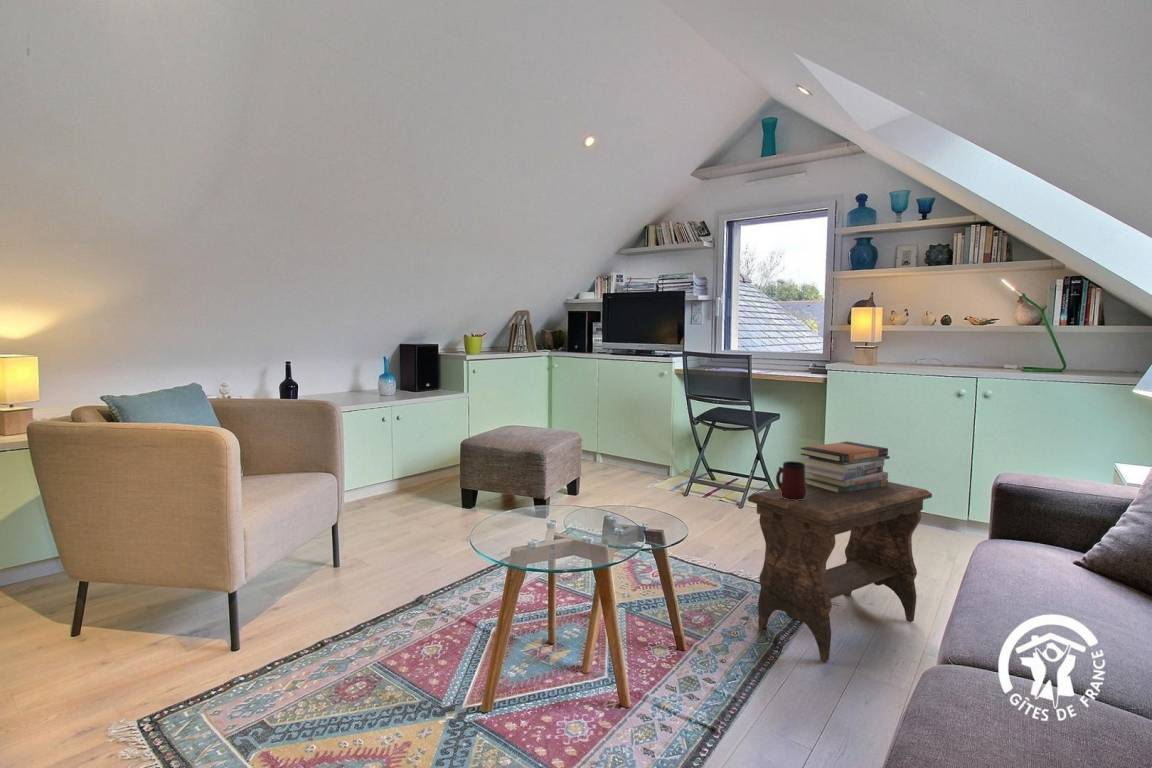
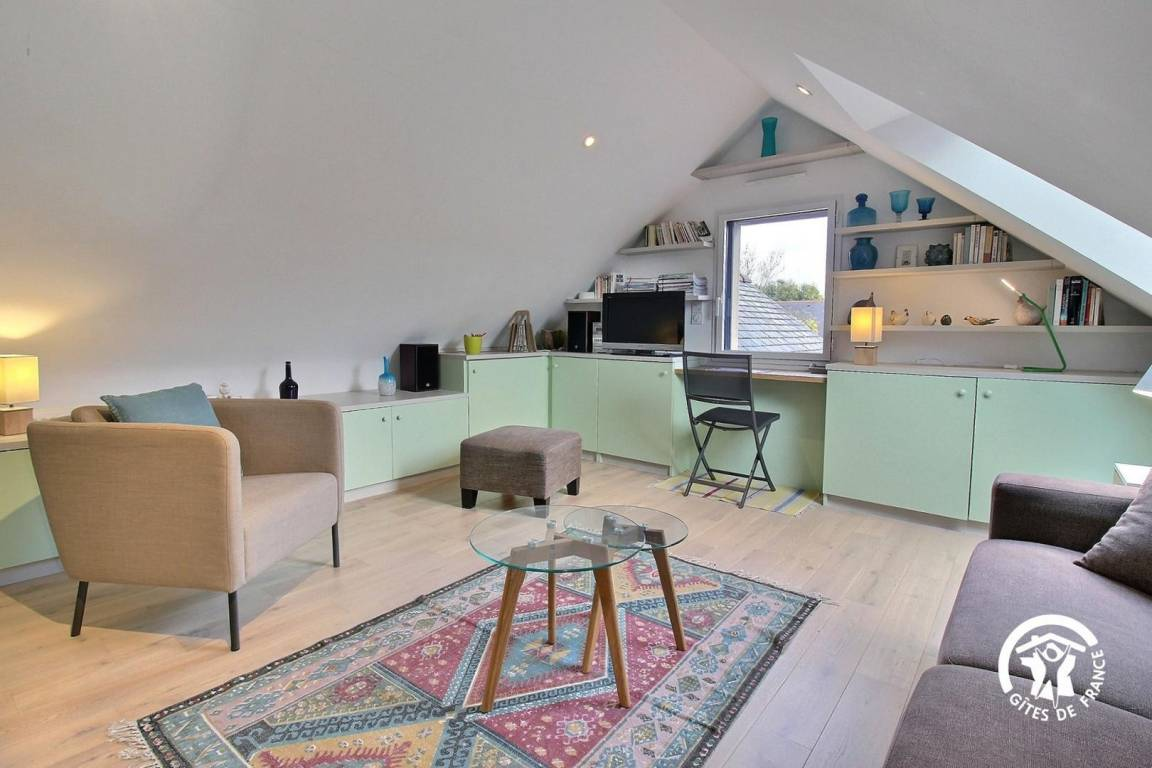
- mug [775,460,806,501]
- book stack [800,441,891,494]
- footstool [747,481,933,663]
